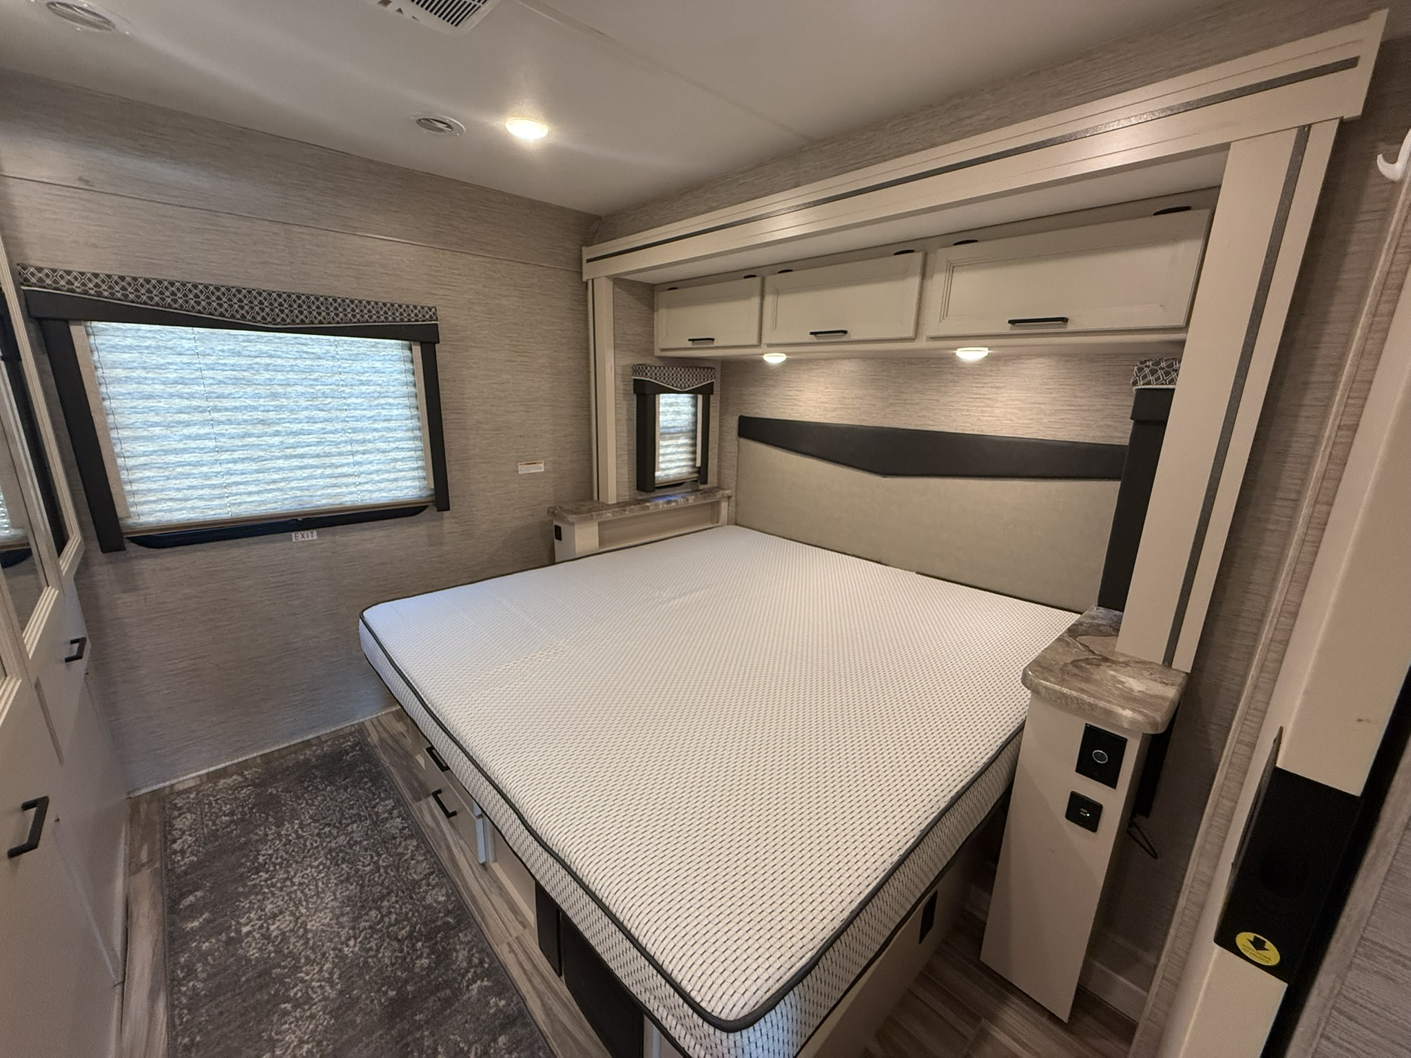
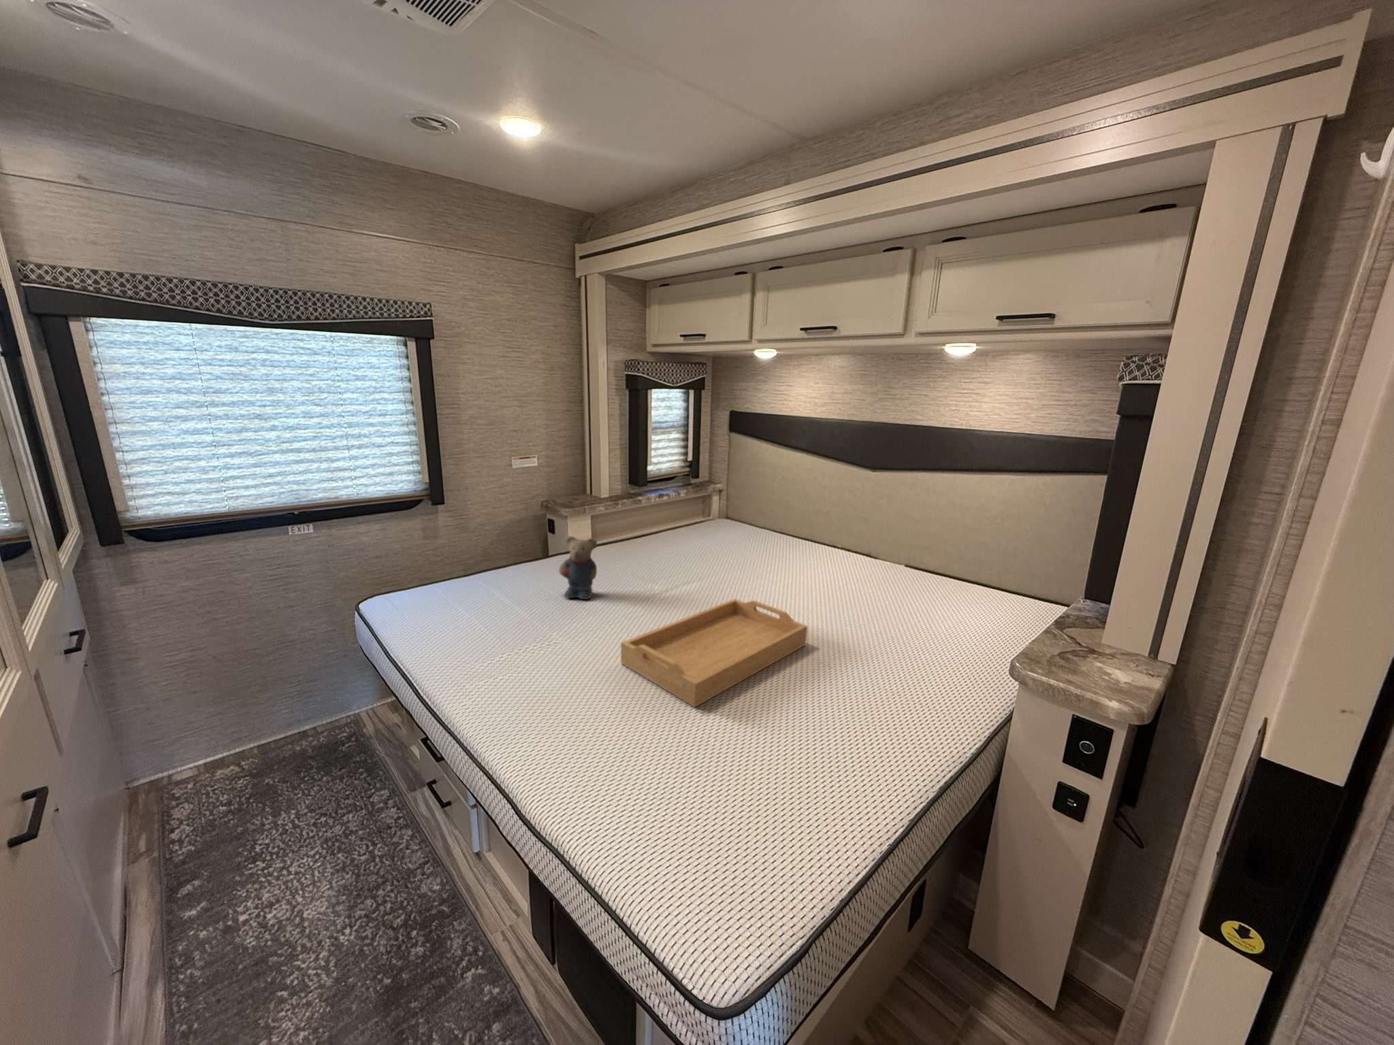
+ serving tray [620,598,808,708]
+ teddy bear [558,536,597,600]
